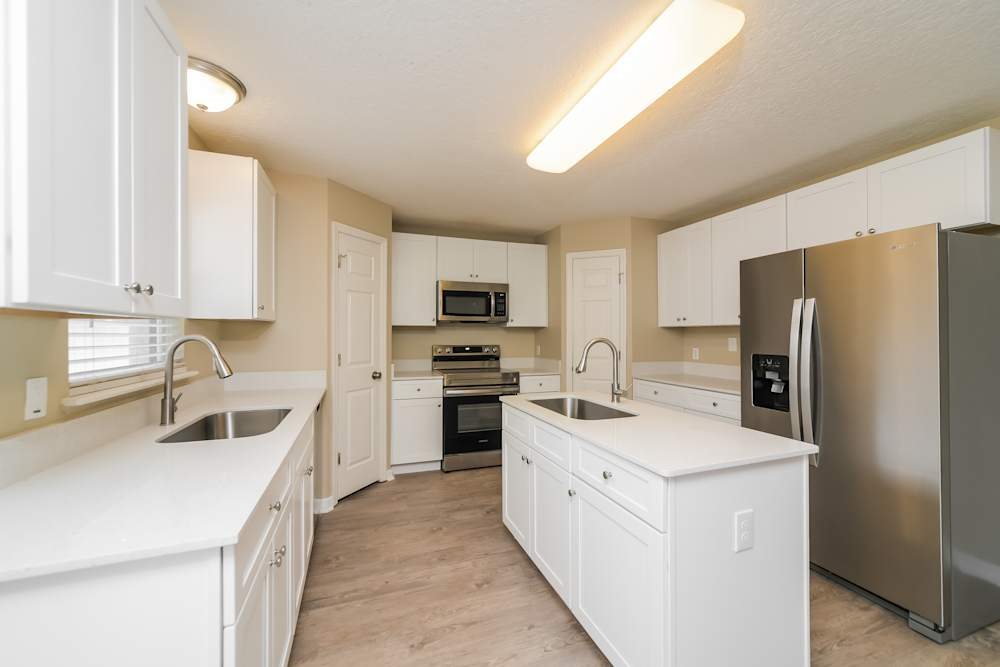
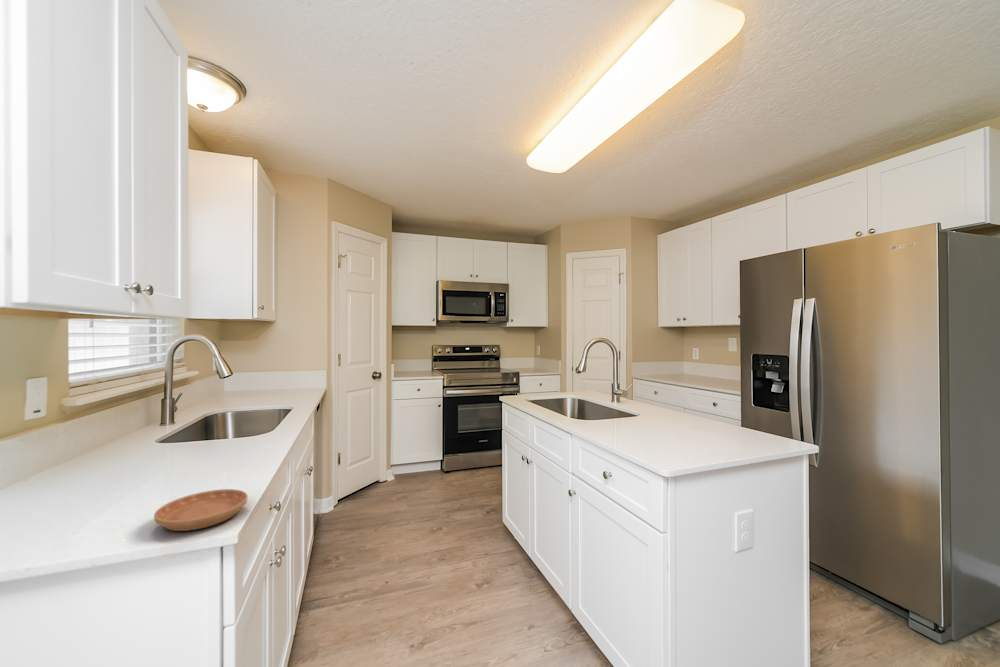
+ saucer [153,488,249,532]
